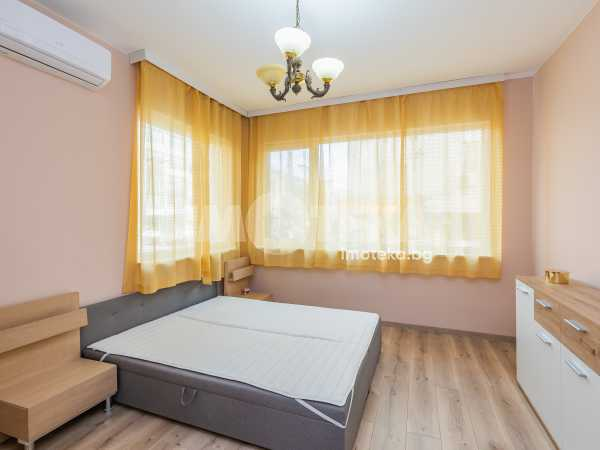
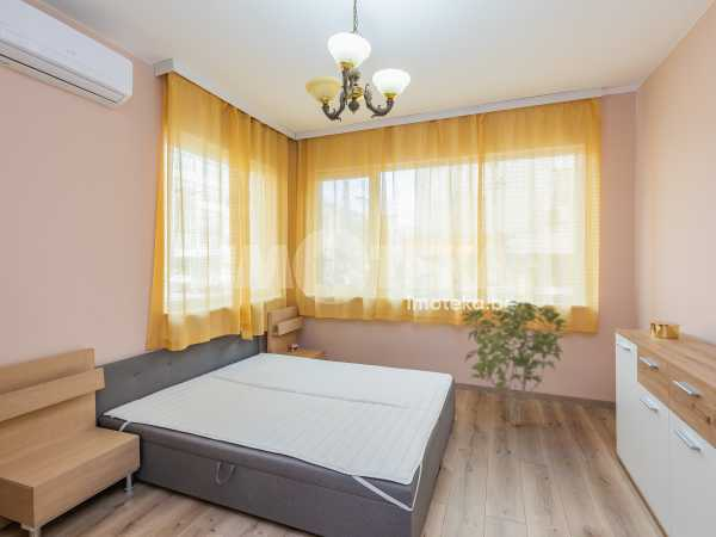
+ shrub [462,300,568,427]
